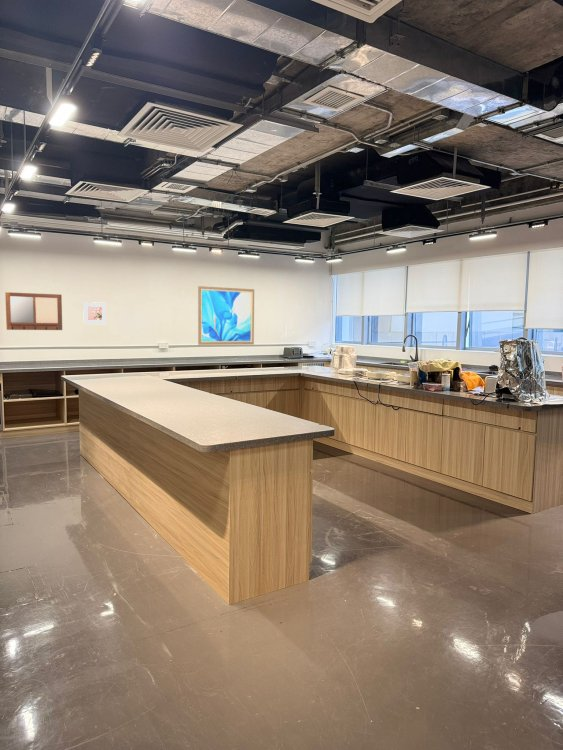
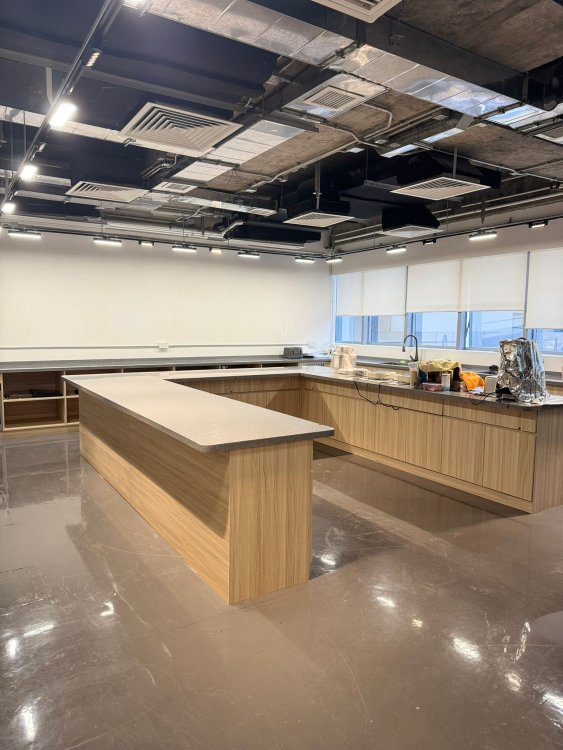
- writing board [4,291,63,331]
- wall art [197,285,255,346]
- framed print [82,301,107,325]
